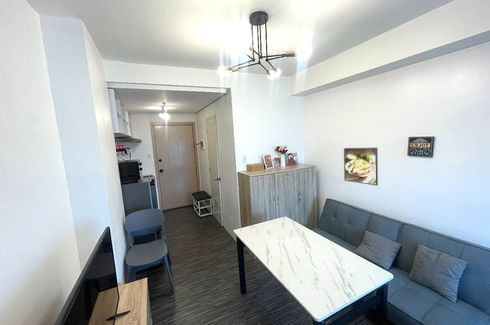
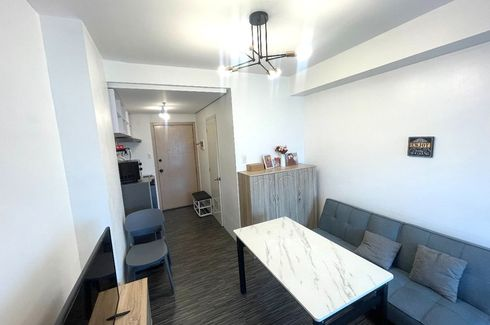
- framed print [343,147,379,187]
